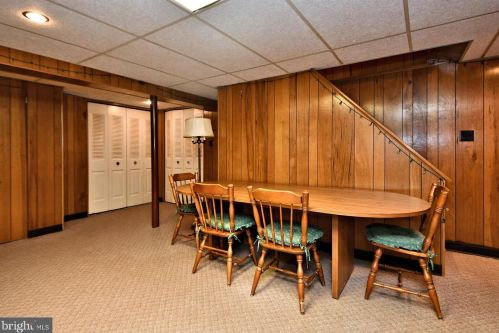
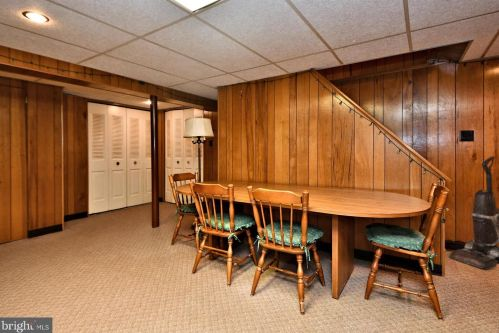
+ vacuum cleaner [448,155,499,270]
